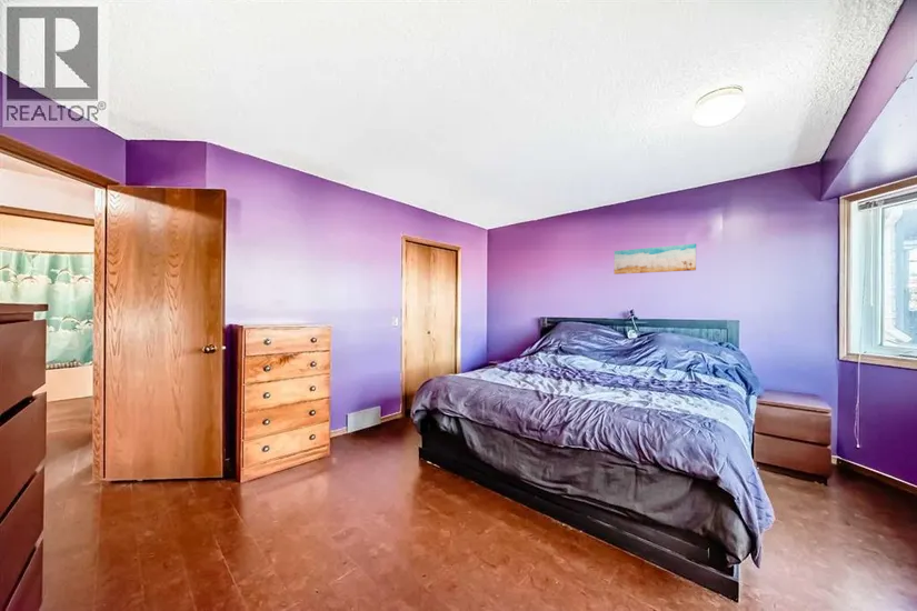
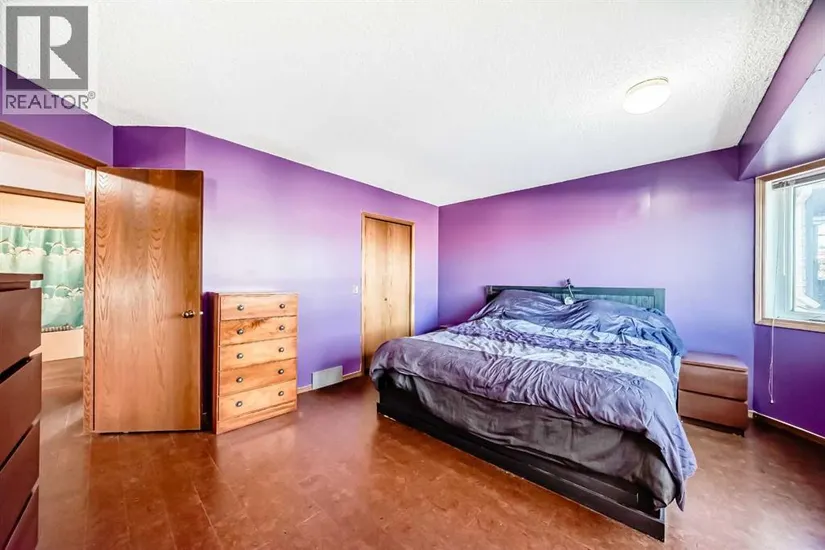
- wall art [612,242,697,276]
